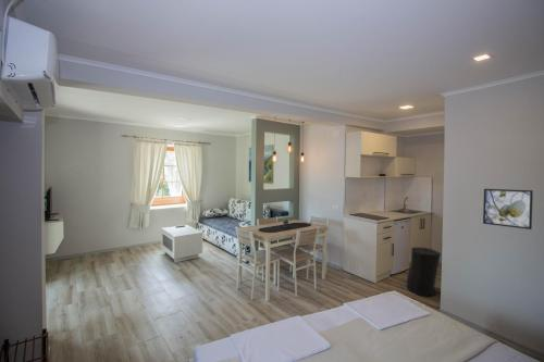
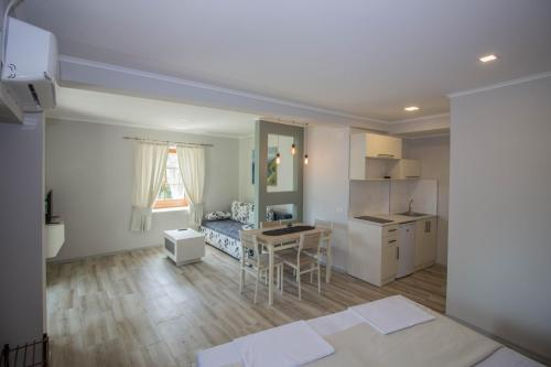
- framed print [482,188,534,230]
- trash can [406,246,442,298]
